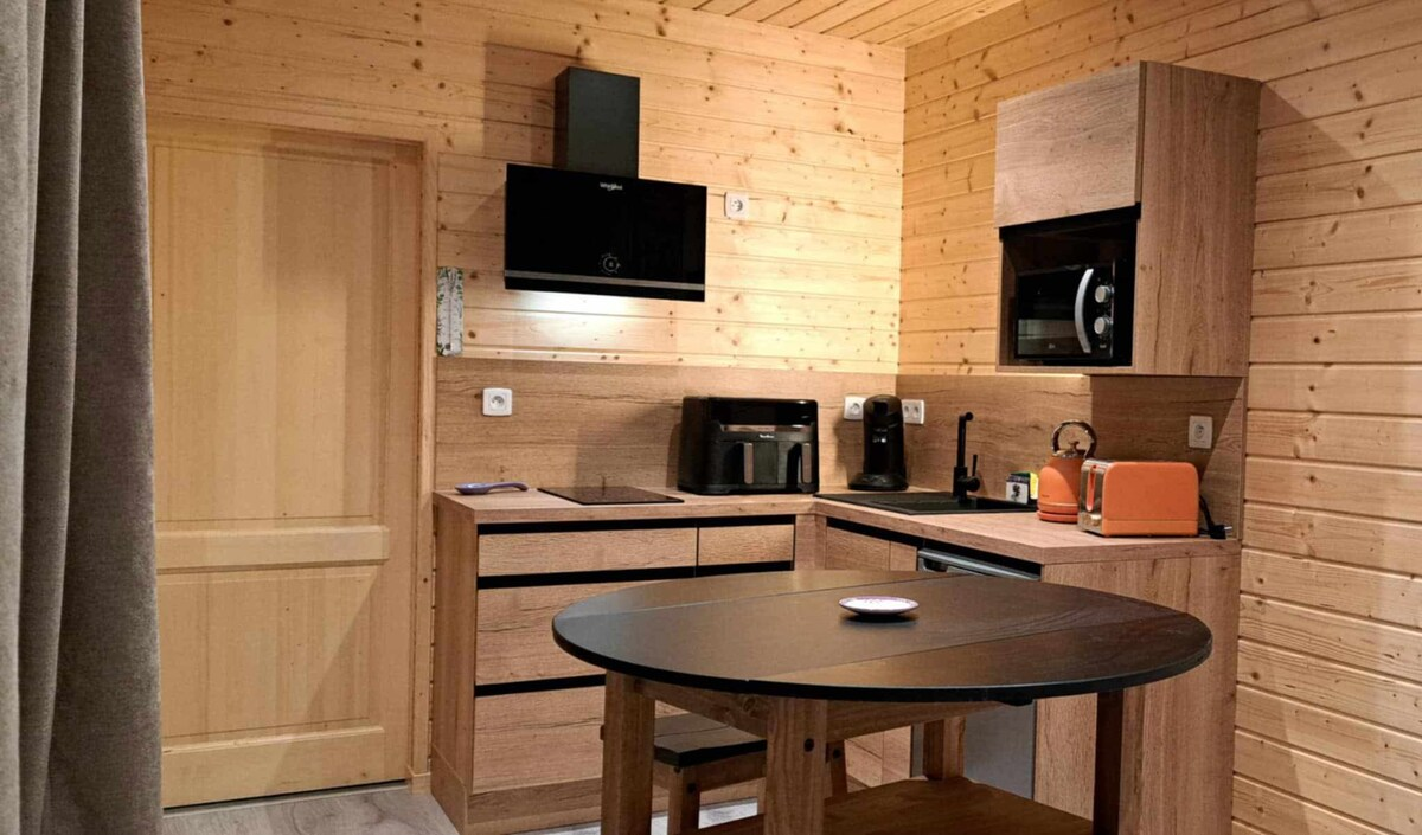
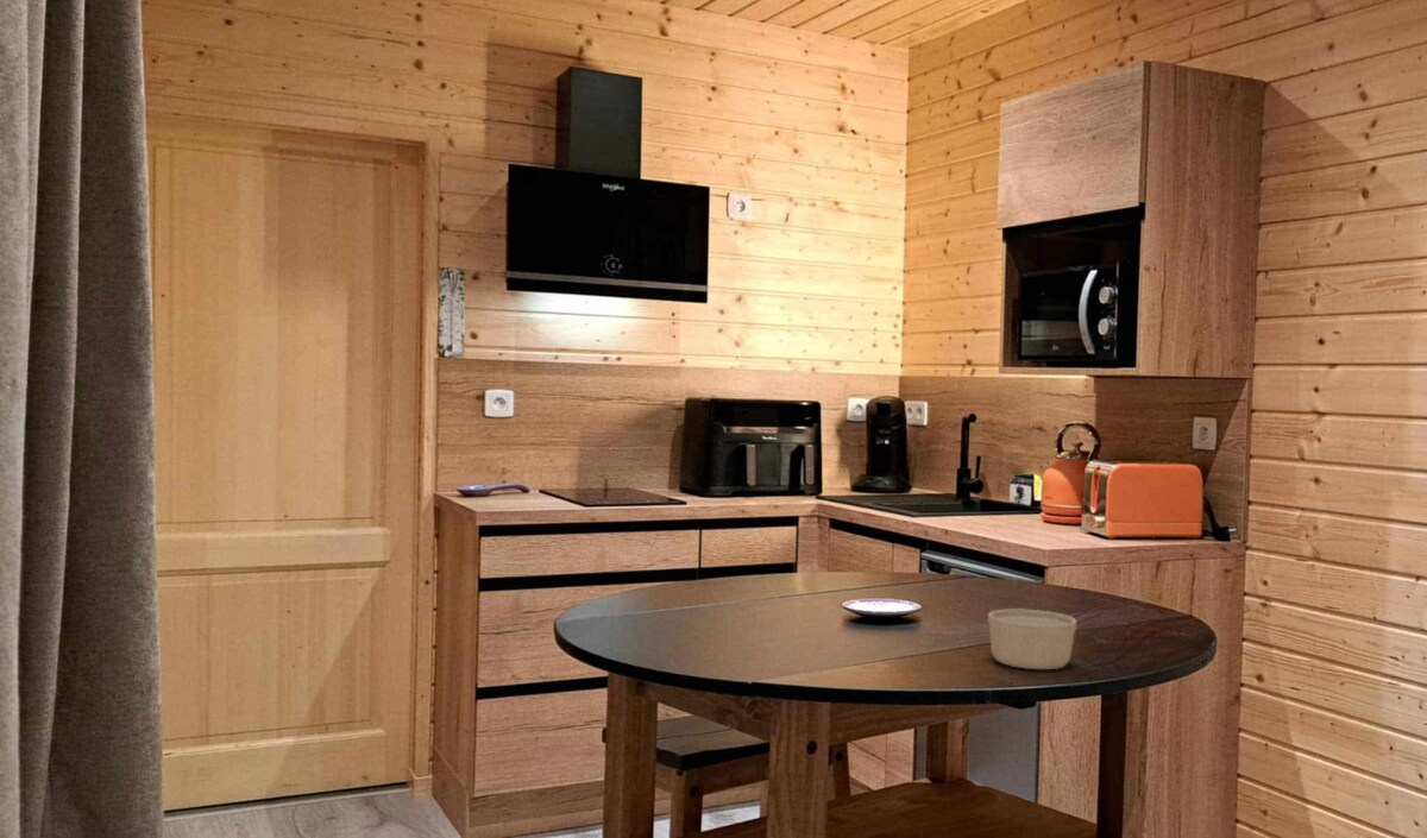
+ ramekin [987,609,1077,670]
